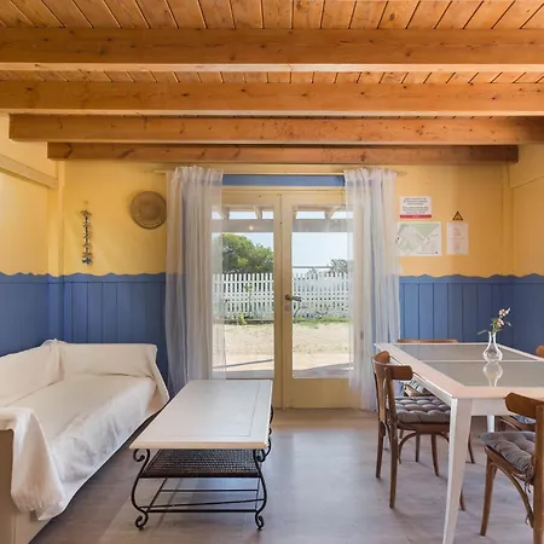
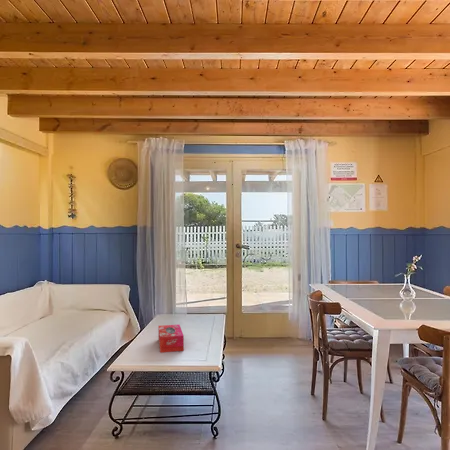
+ tissue box [157,323,185,354]
